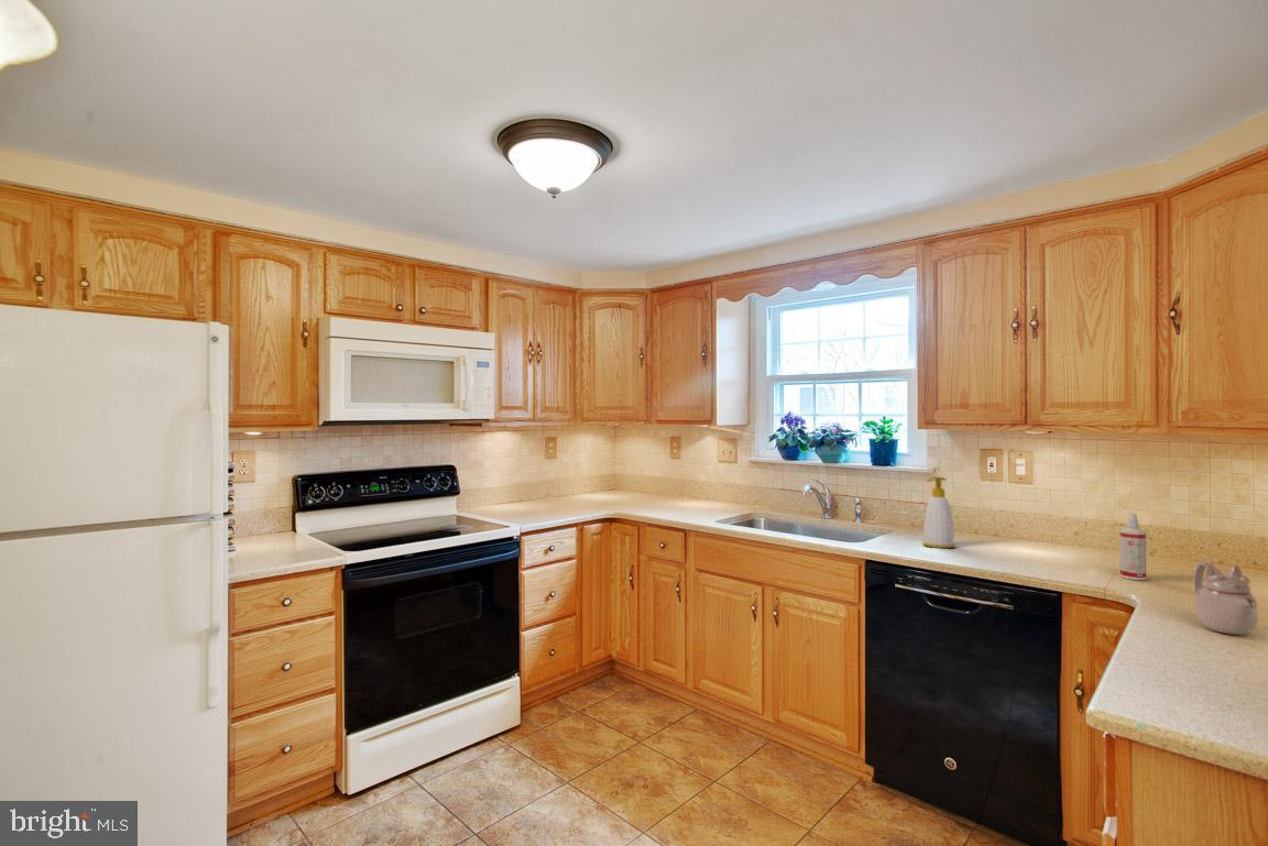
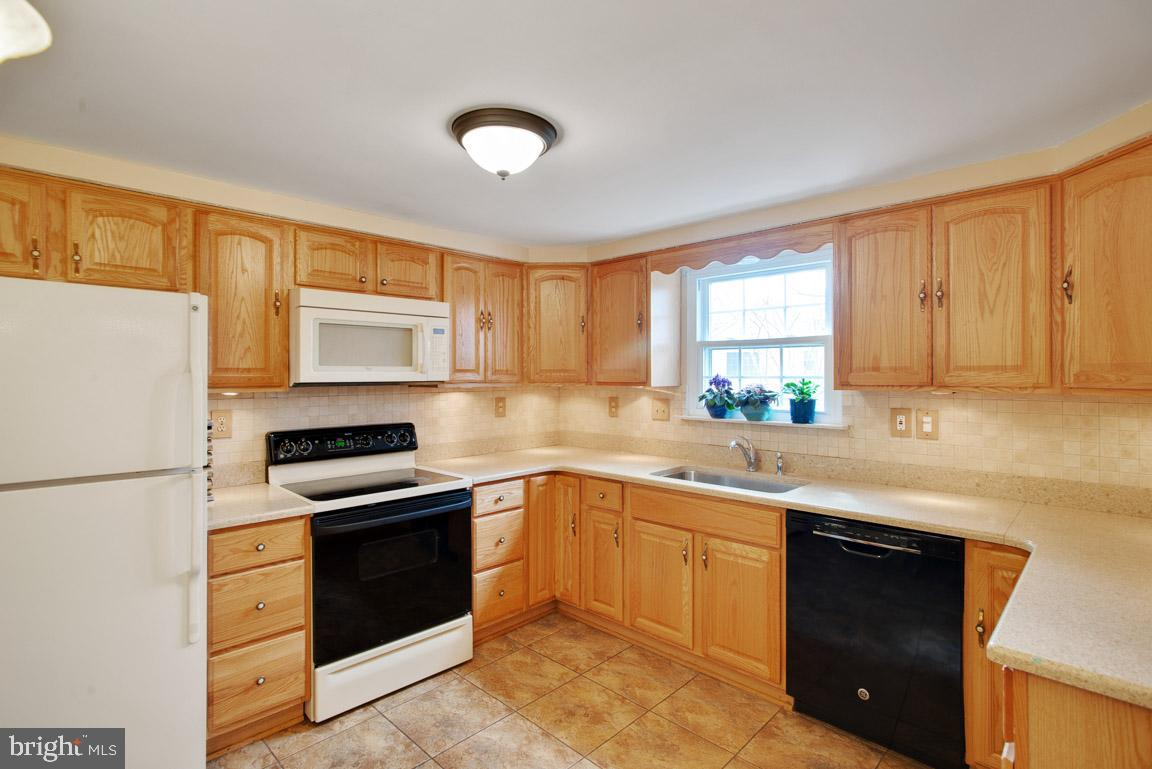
- spray bottle [1119,512,1147,581]
- teapot [1192,561,1259,636]
- soap bottle [921,475,957,549]
